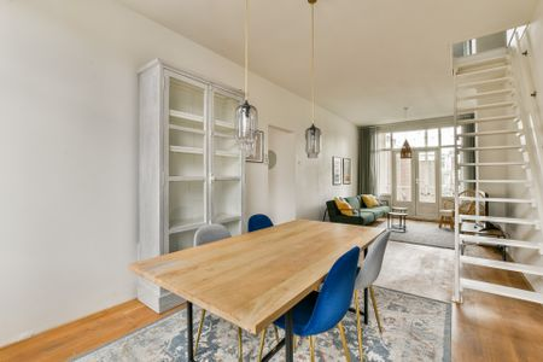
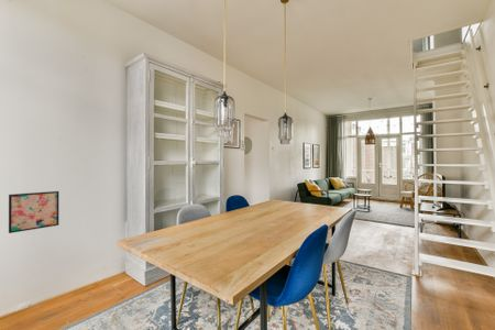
+ wall art [8,190,59,234]
